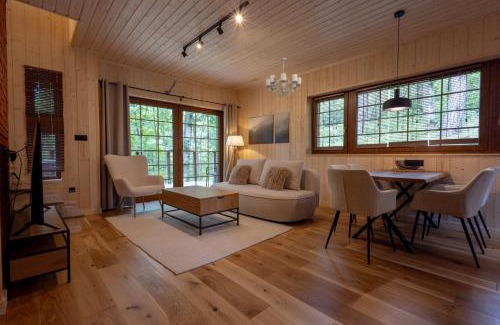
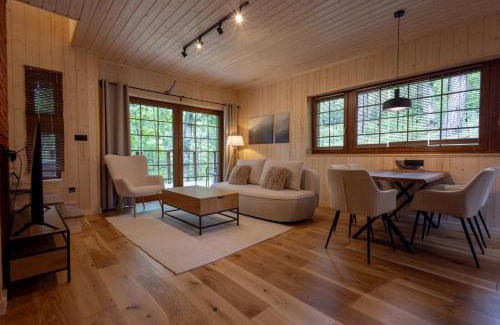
- chandelier [265,57,302,98]
